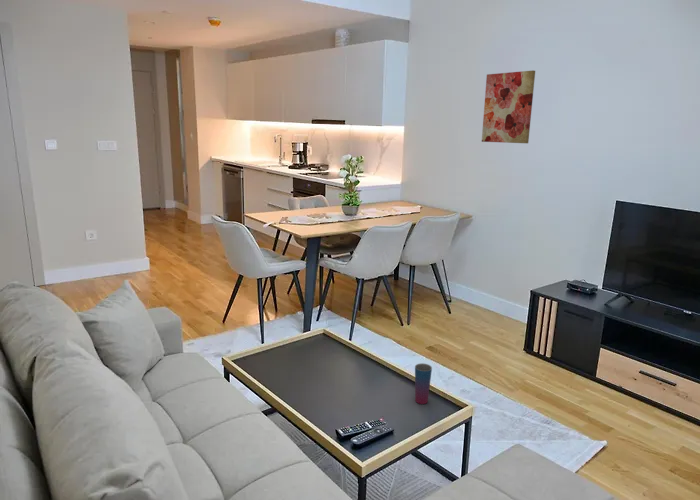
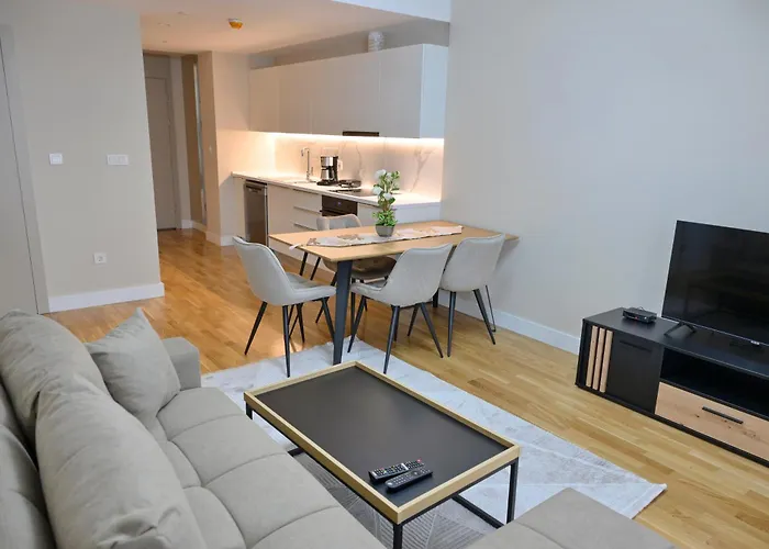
- wall art [481,69,536,144]
- cup [414,362,433,405]
